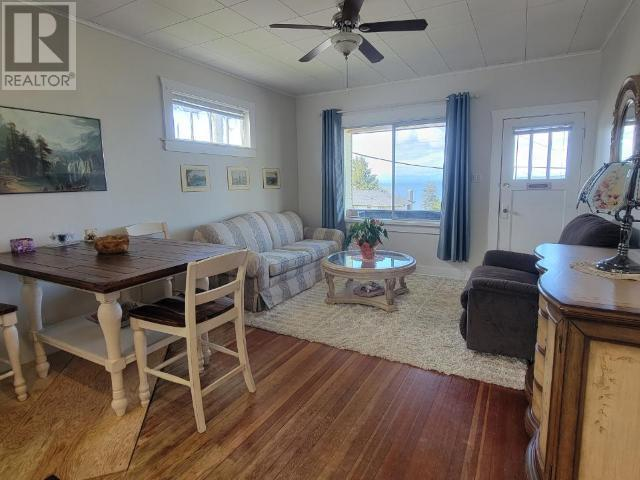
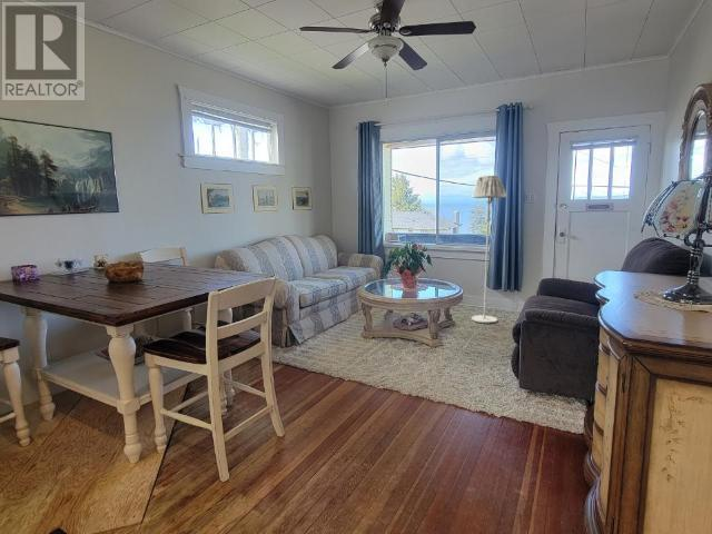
+ floor lamp [471,175,507,324]
